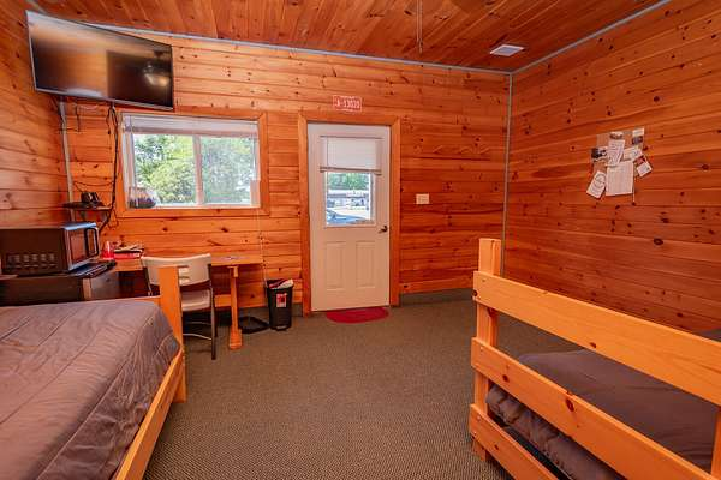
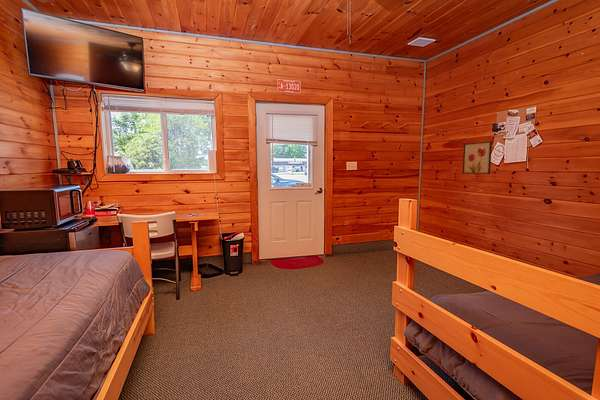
+ wall art [462,140,493,175]
